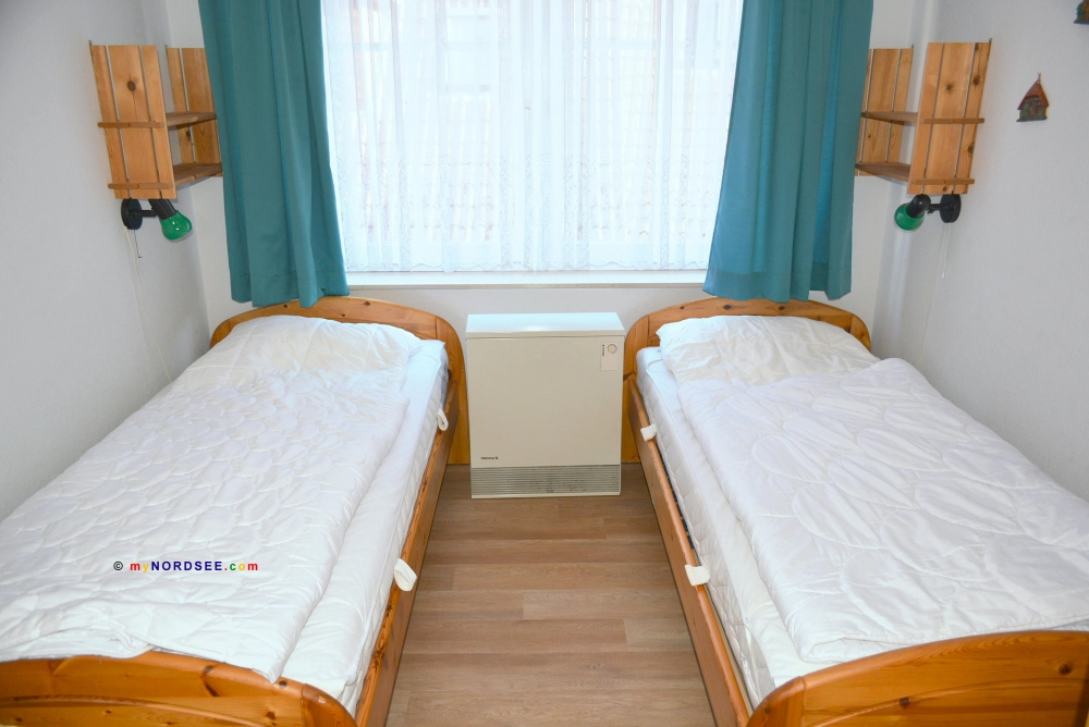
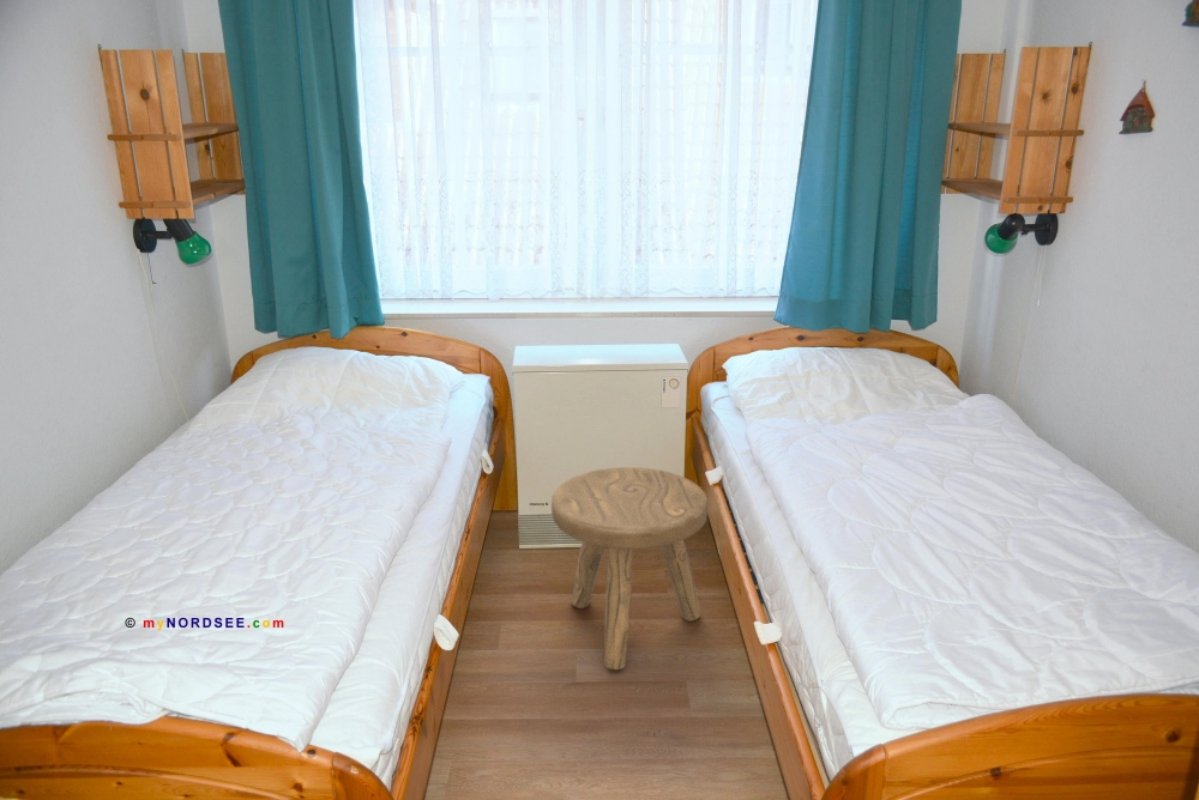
+ stool [550,466,709,671]
